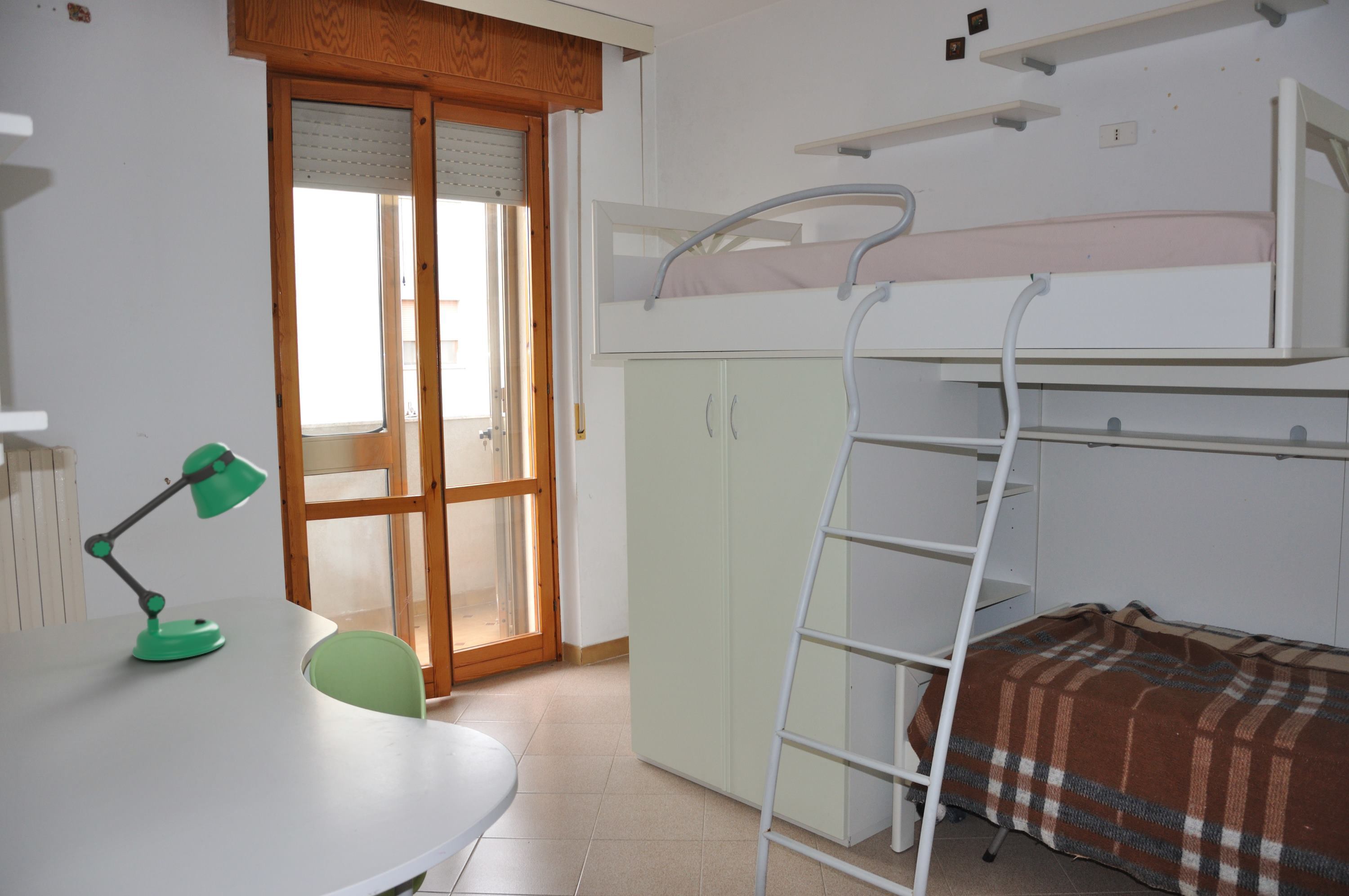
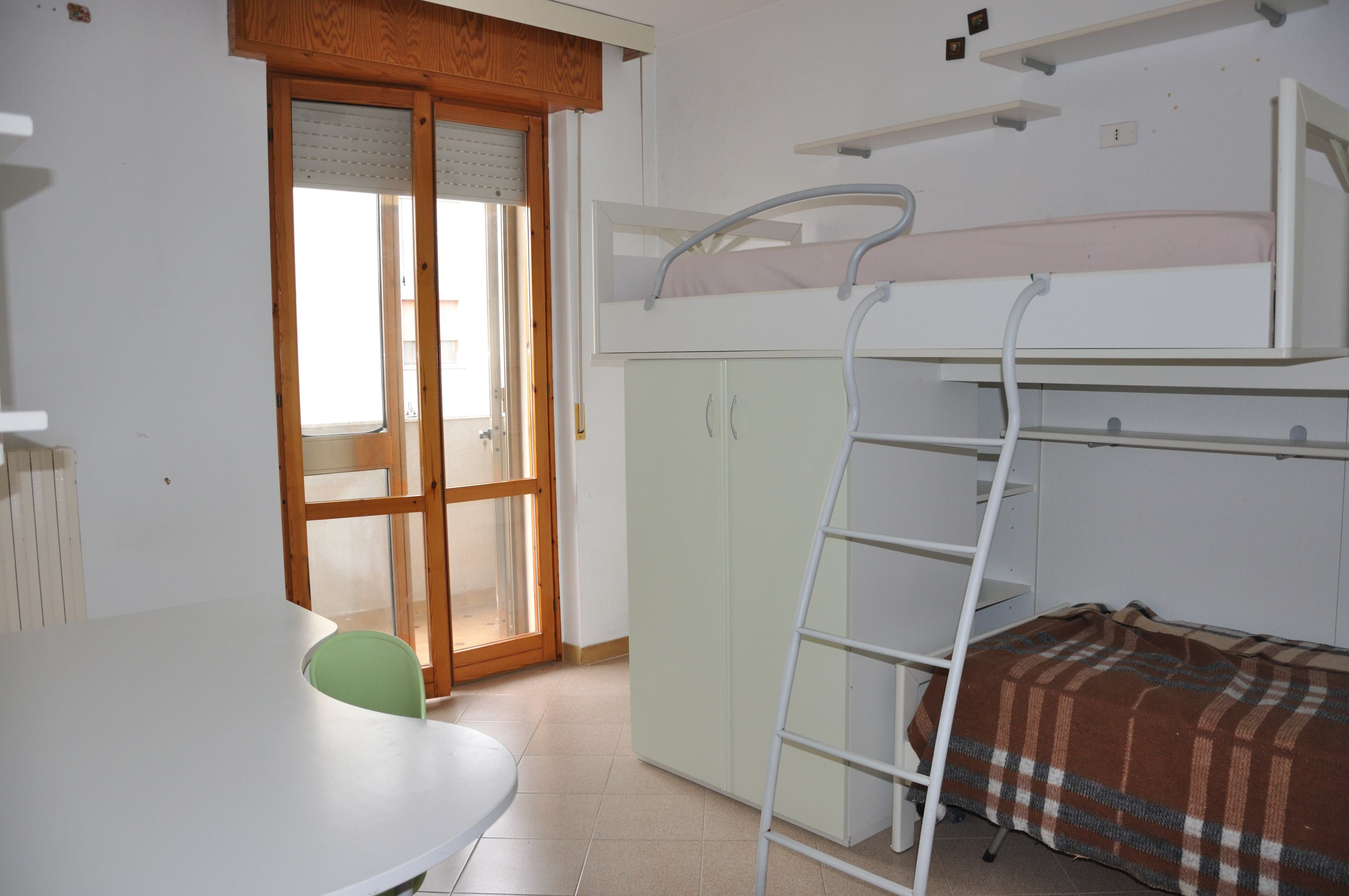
- desk lamp [84,442,268,661]
